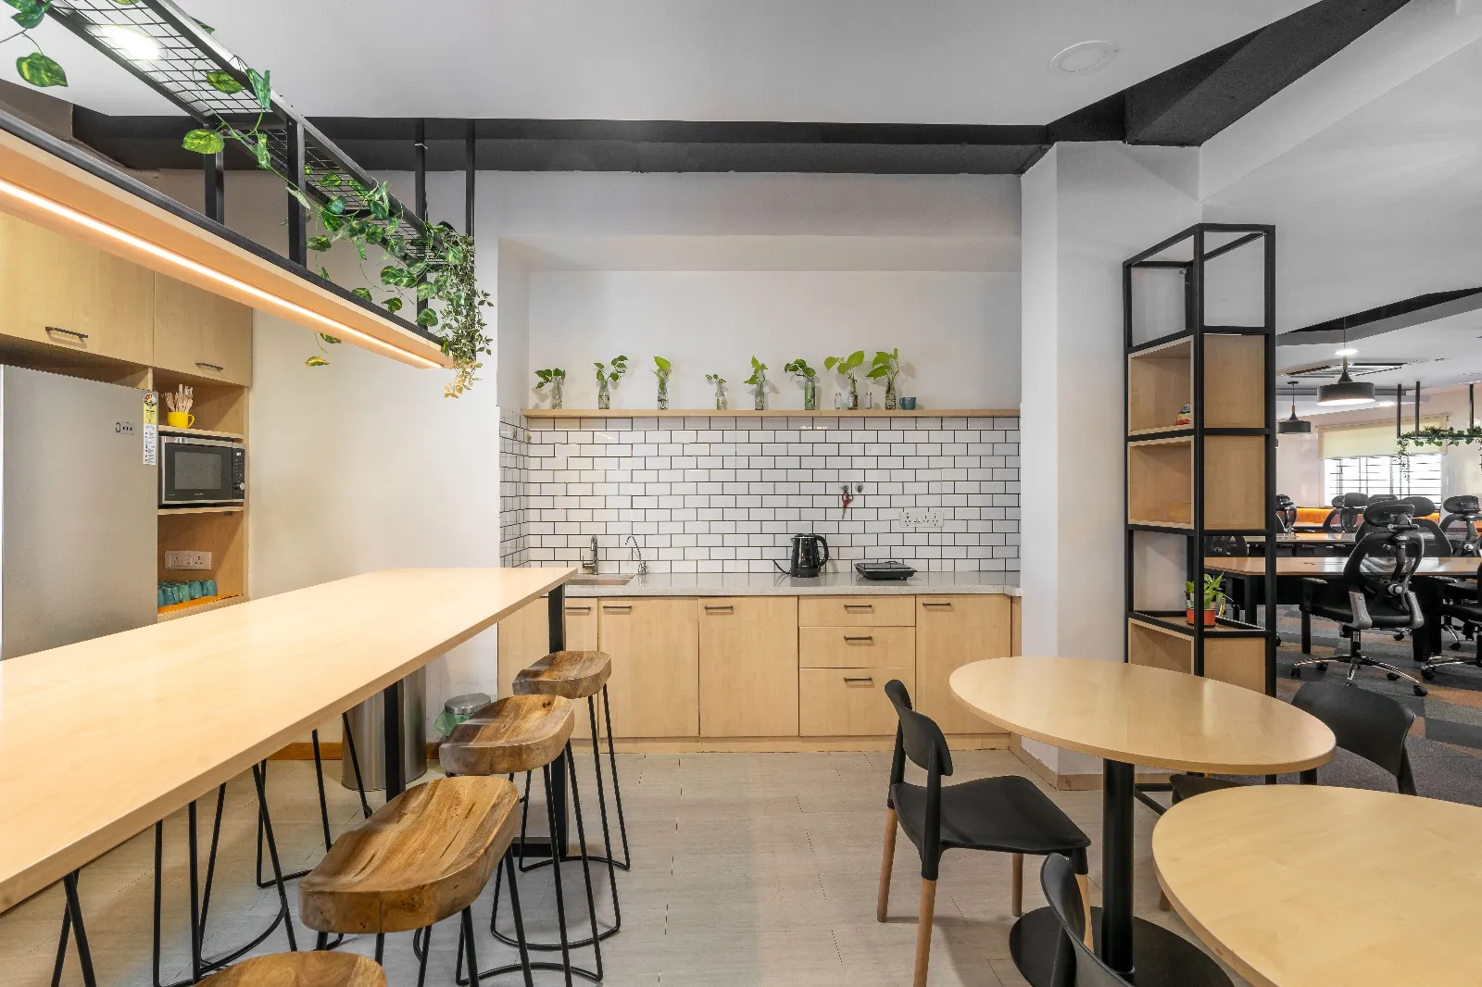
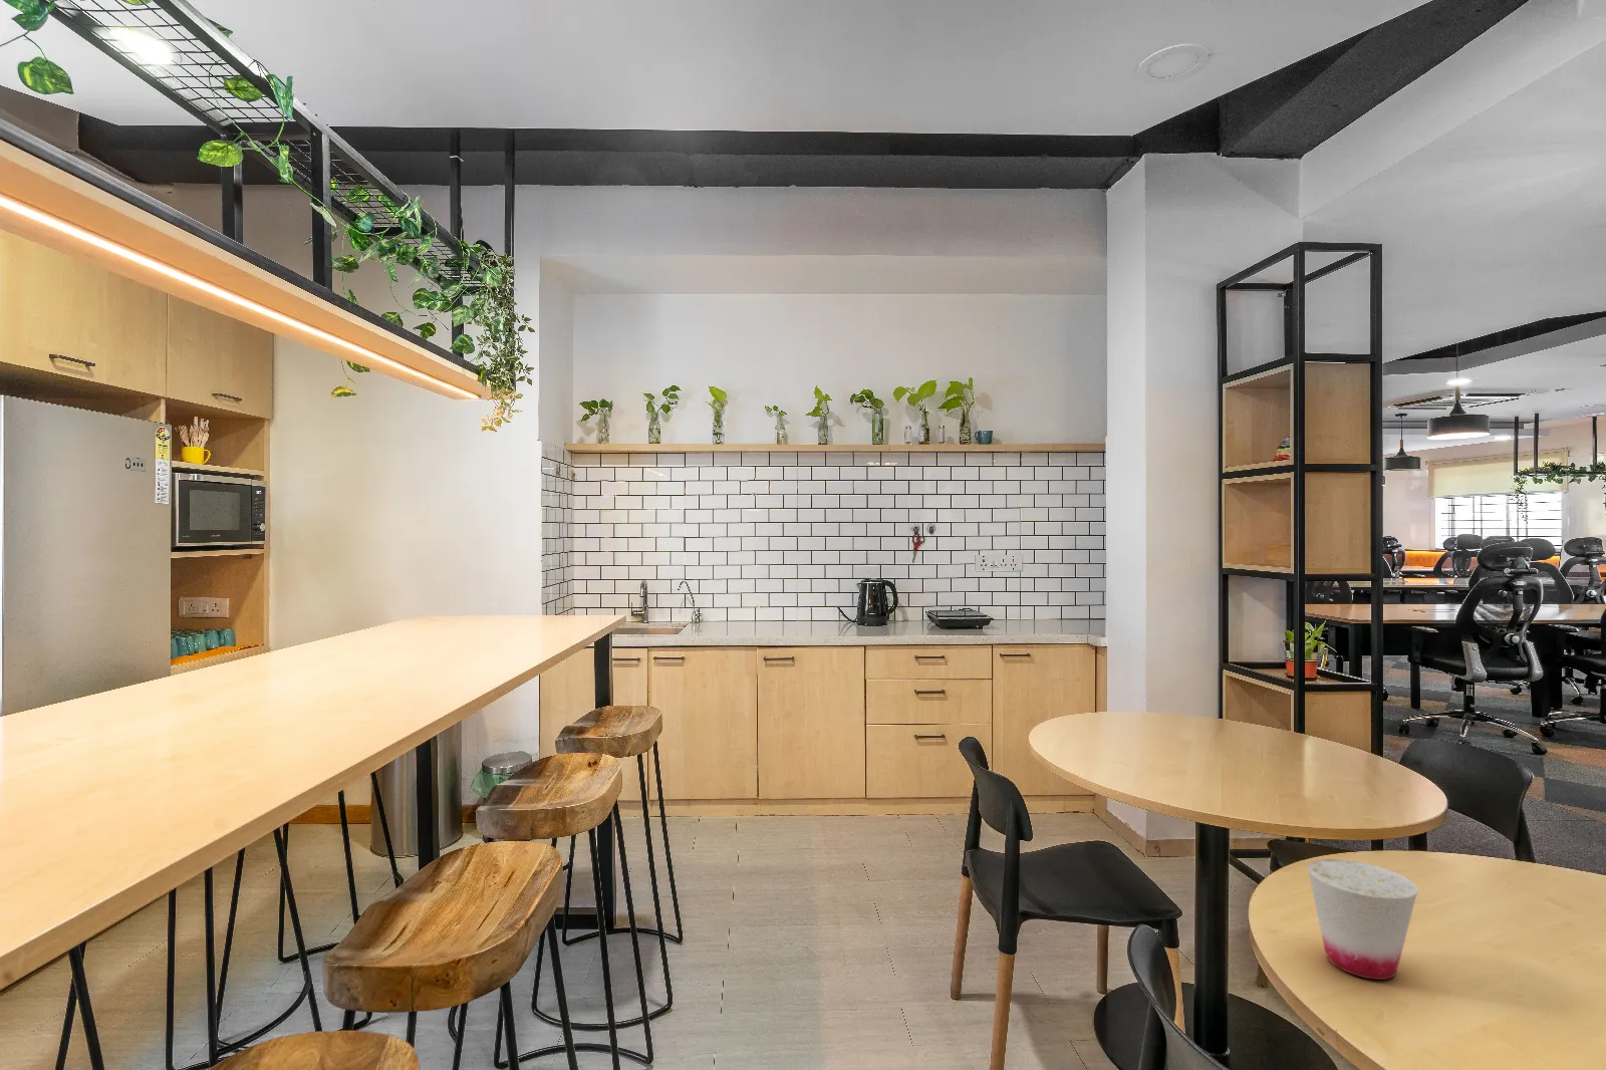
+ cup [1306,859,1420,980]
